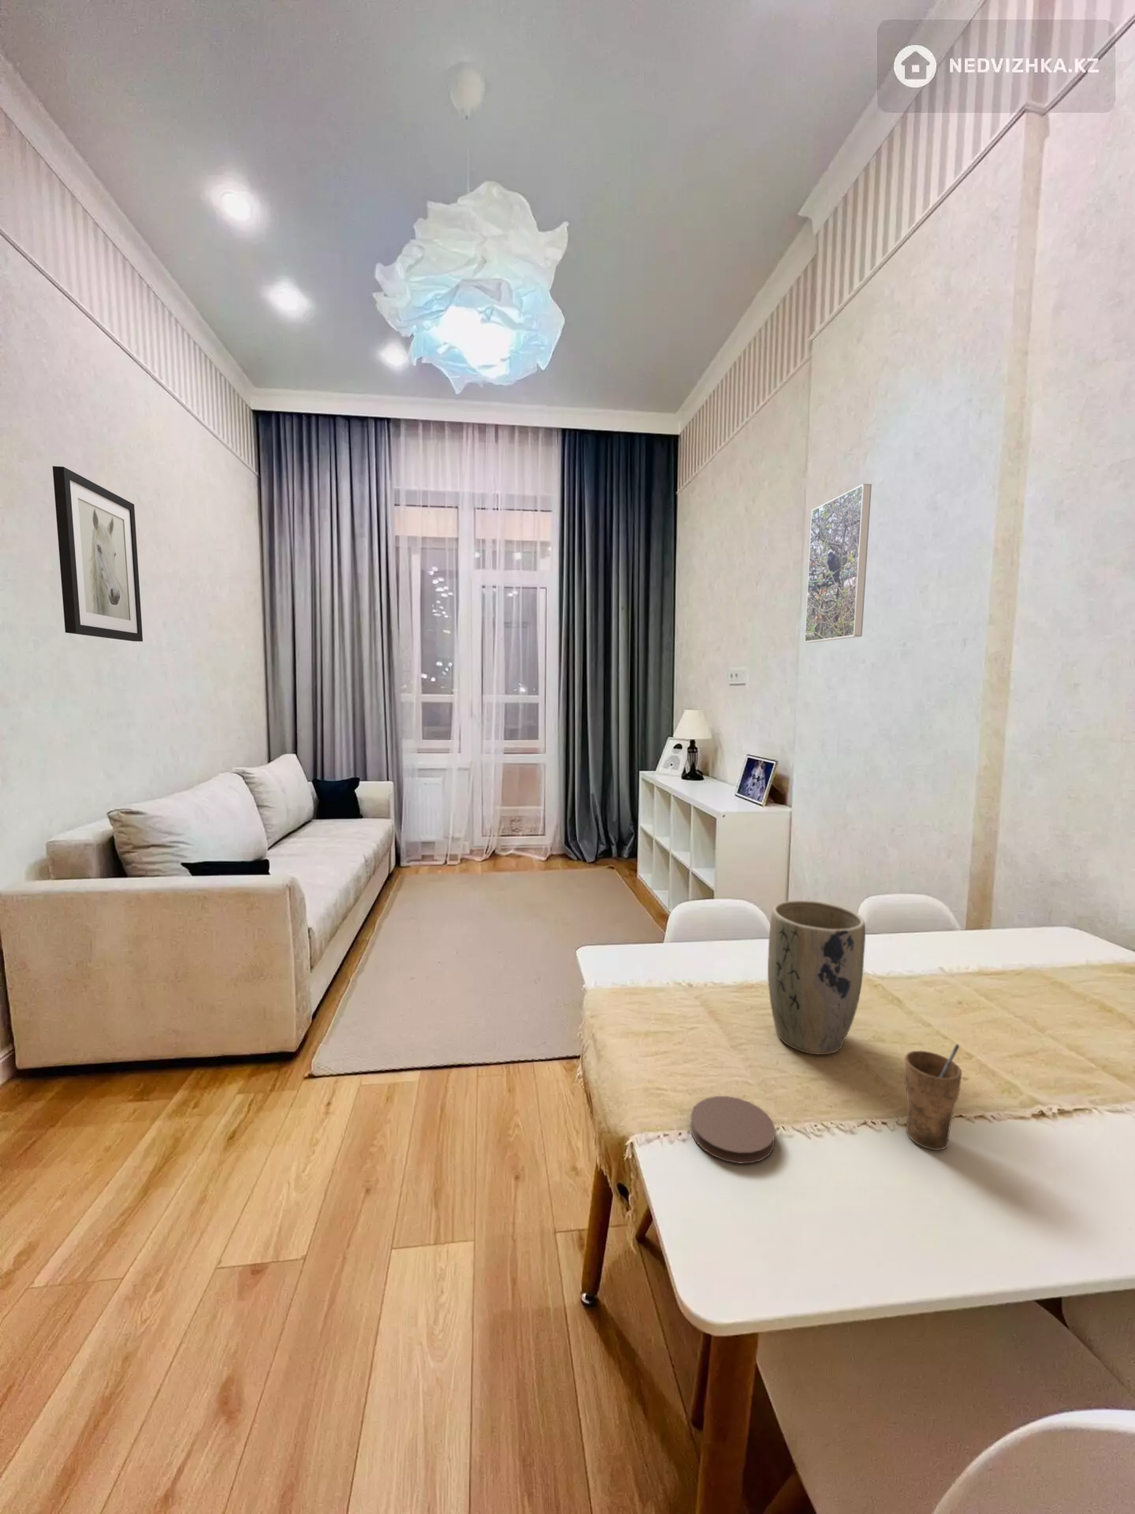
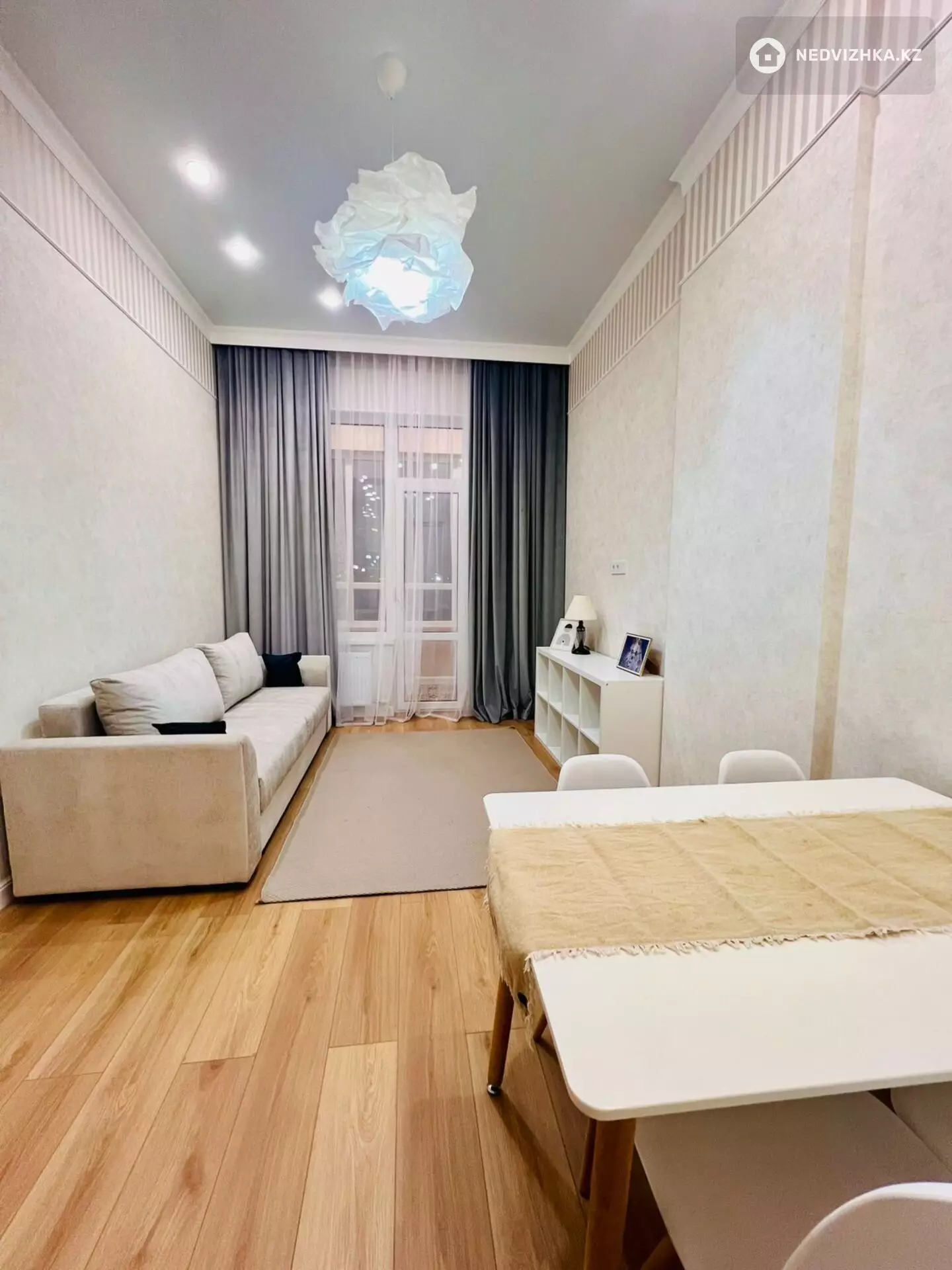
- wall art [52,465,143,643]
- coaster [689,1096,776,1164]
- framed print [804,483,873,644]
- cup [904,1043,962,1152]
- plant pot [767,900,867,1055]
